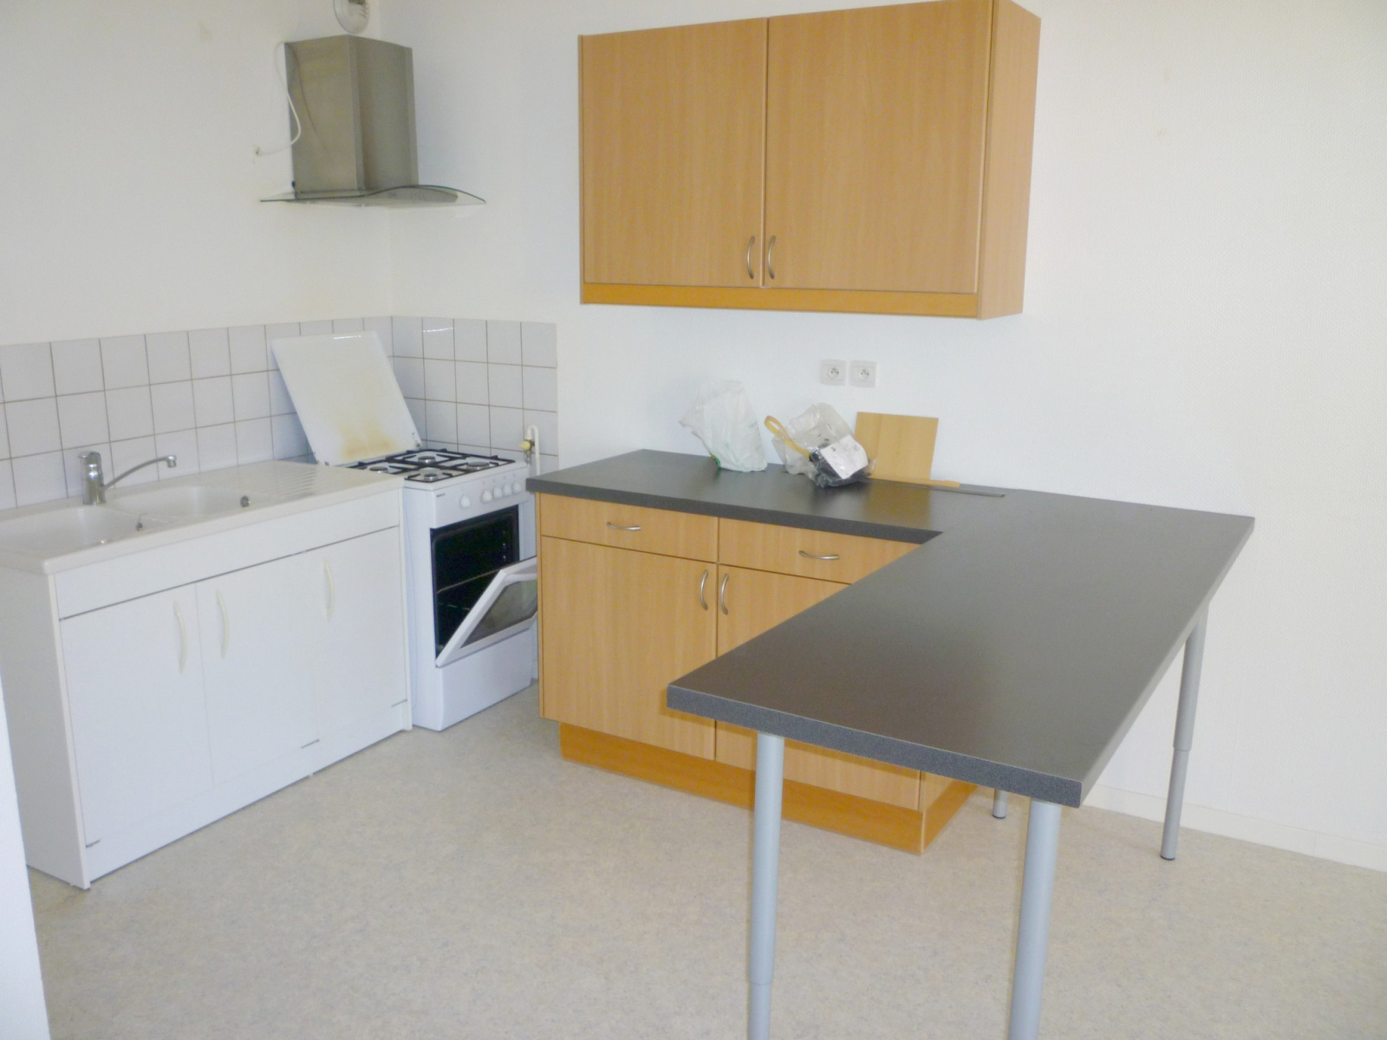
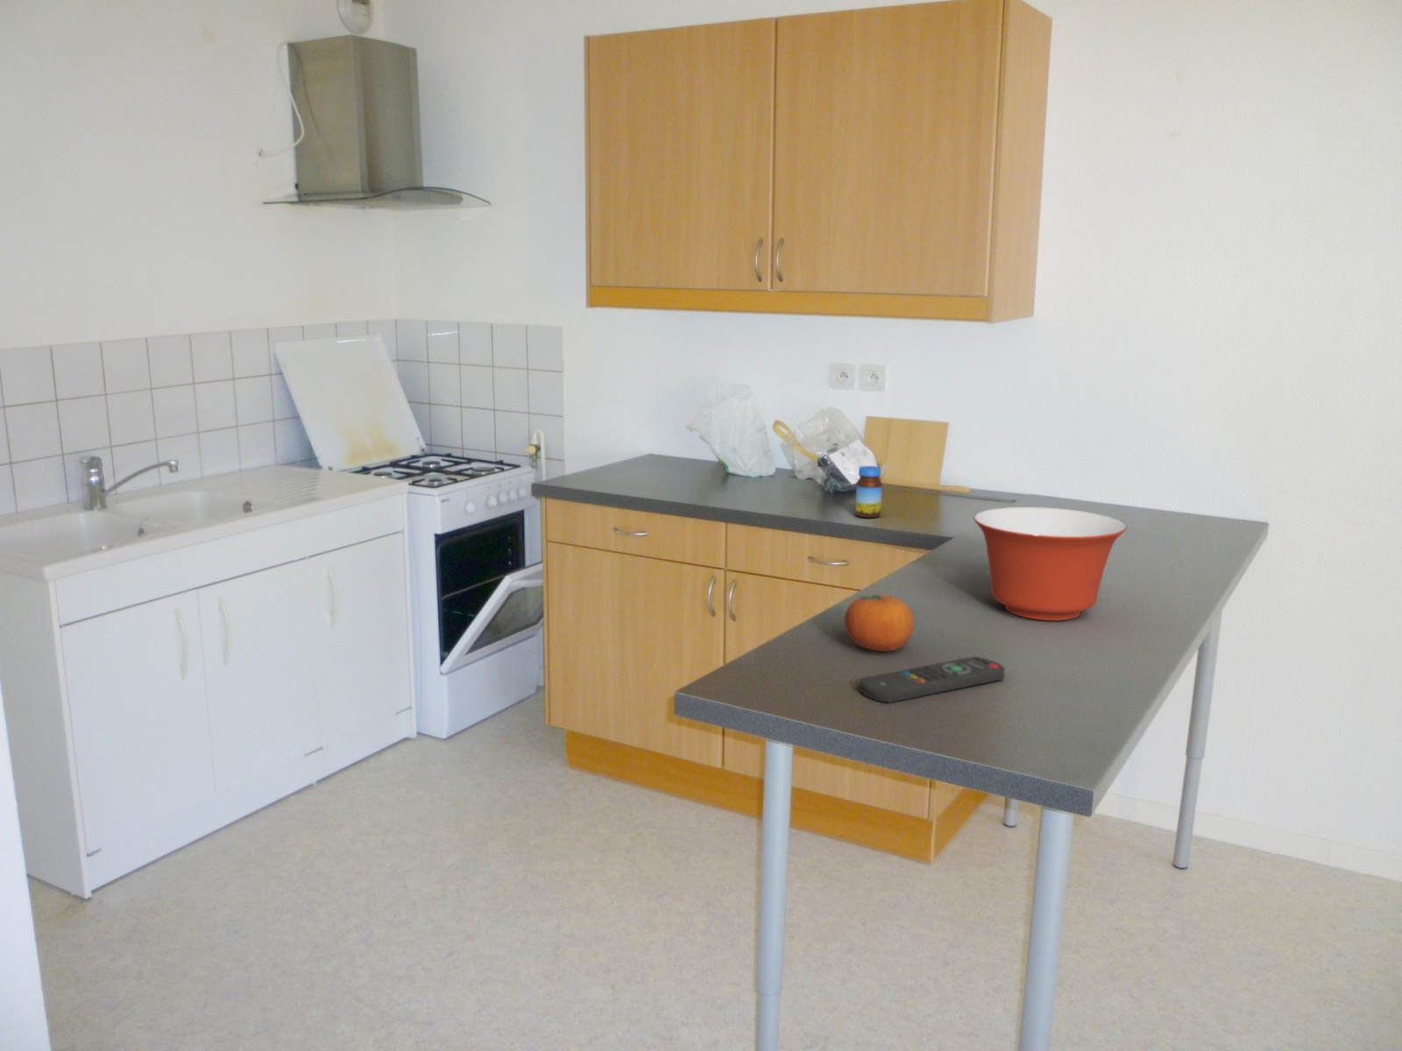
+ remote control [859,656,1006,703]
+ fruit [843,594,915,652]
+ mixing bowl [973,507,1128,622]
+ jar [854,465,883,519]
